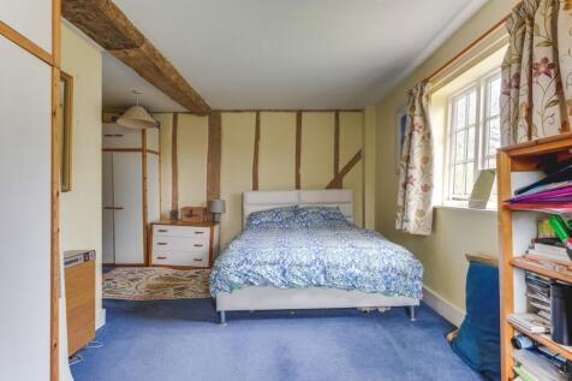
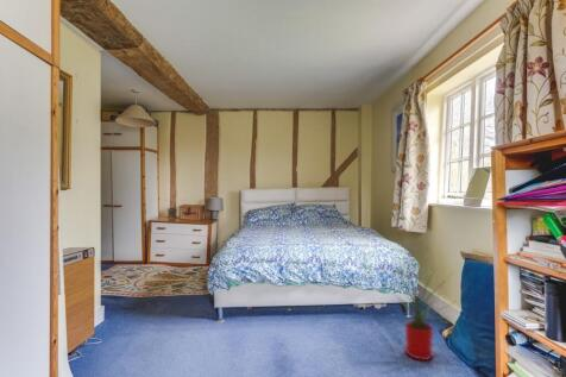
+ house plant [381,257,457,362]
